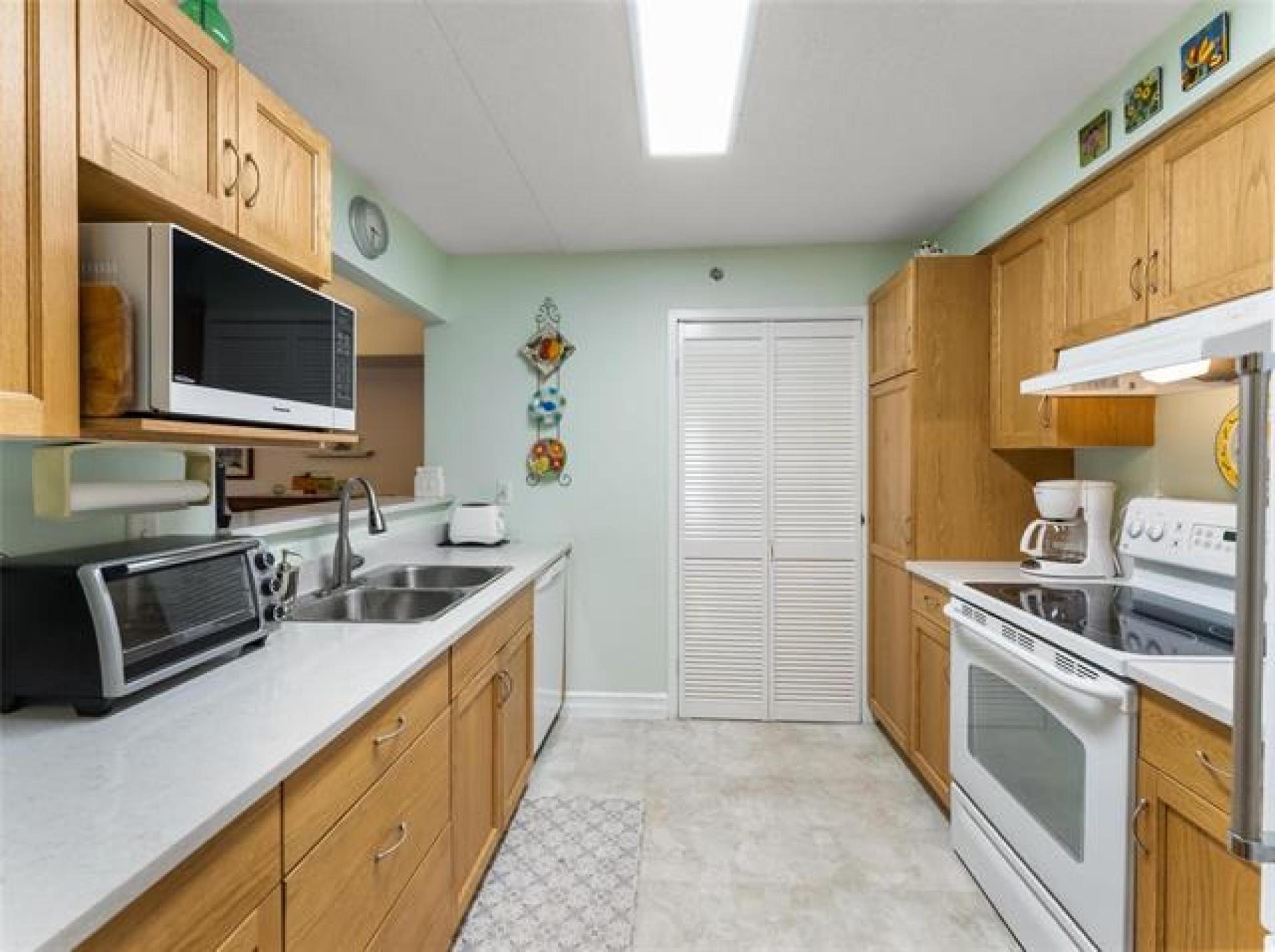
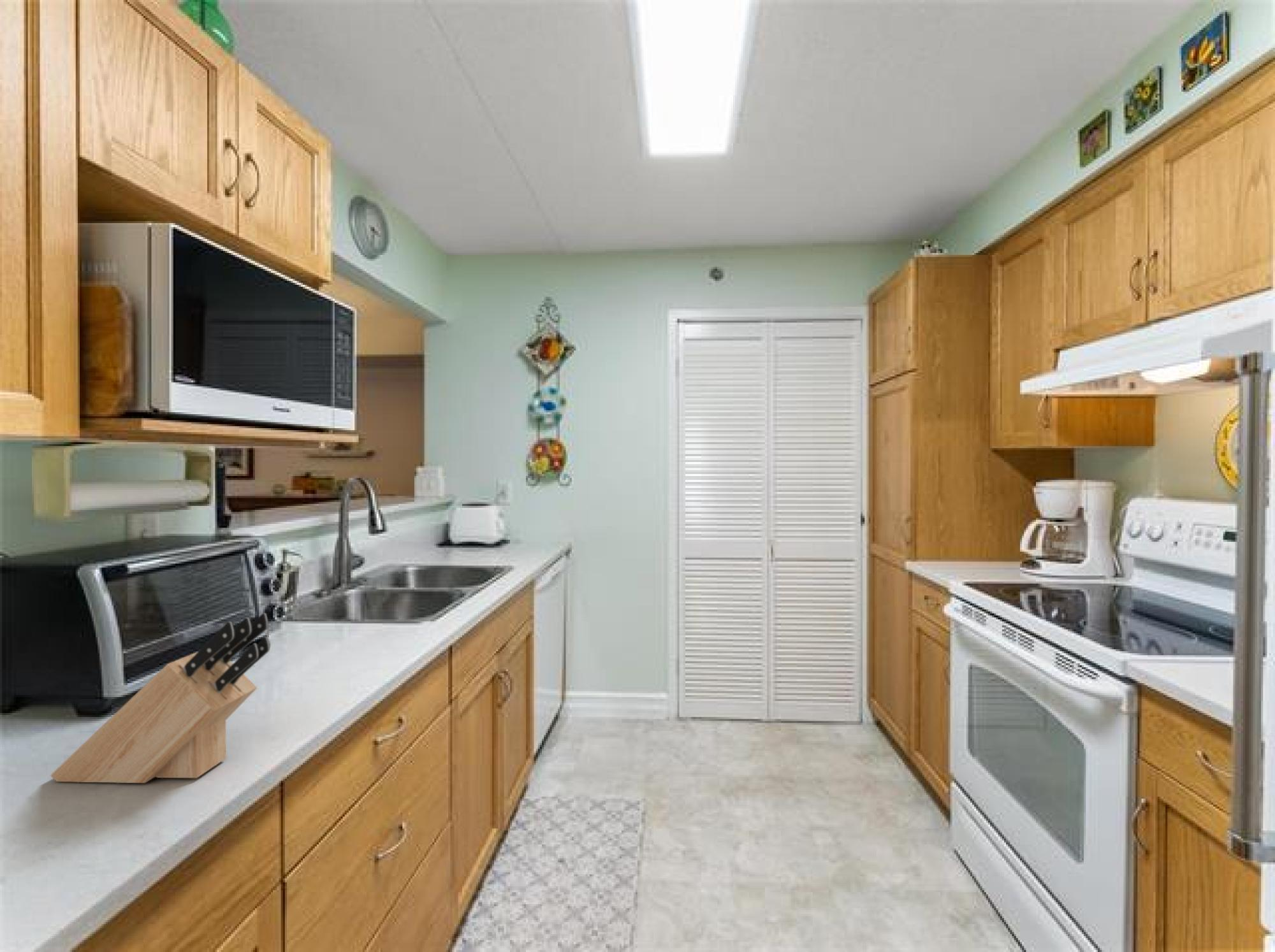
+ knife block [50,612,271,784]
